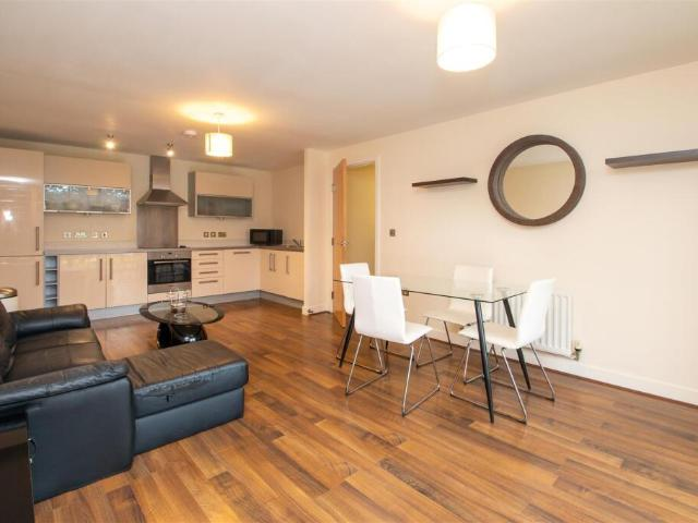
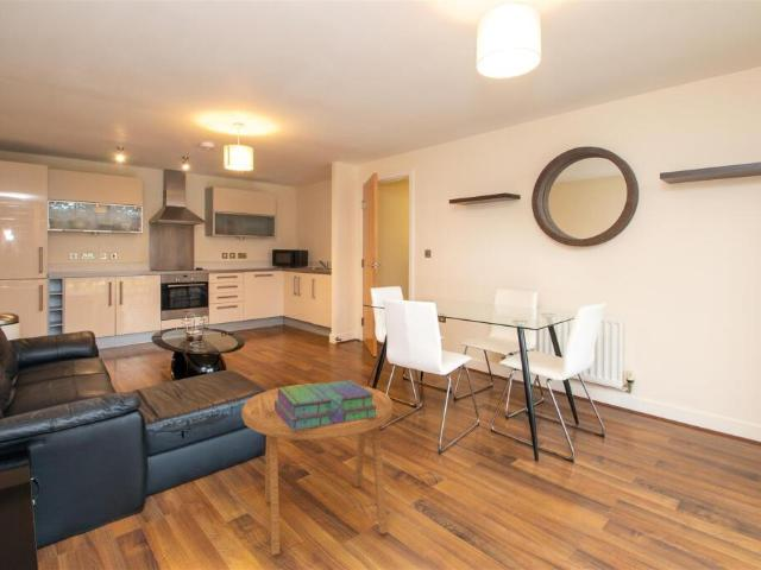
+ side table [240,382,395,556]
+ stack of books [275,379,377,430]
